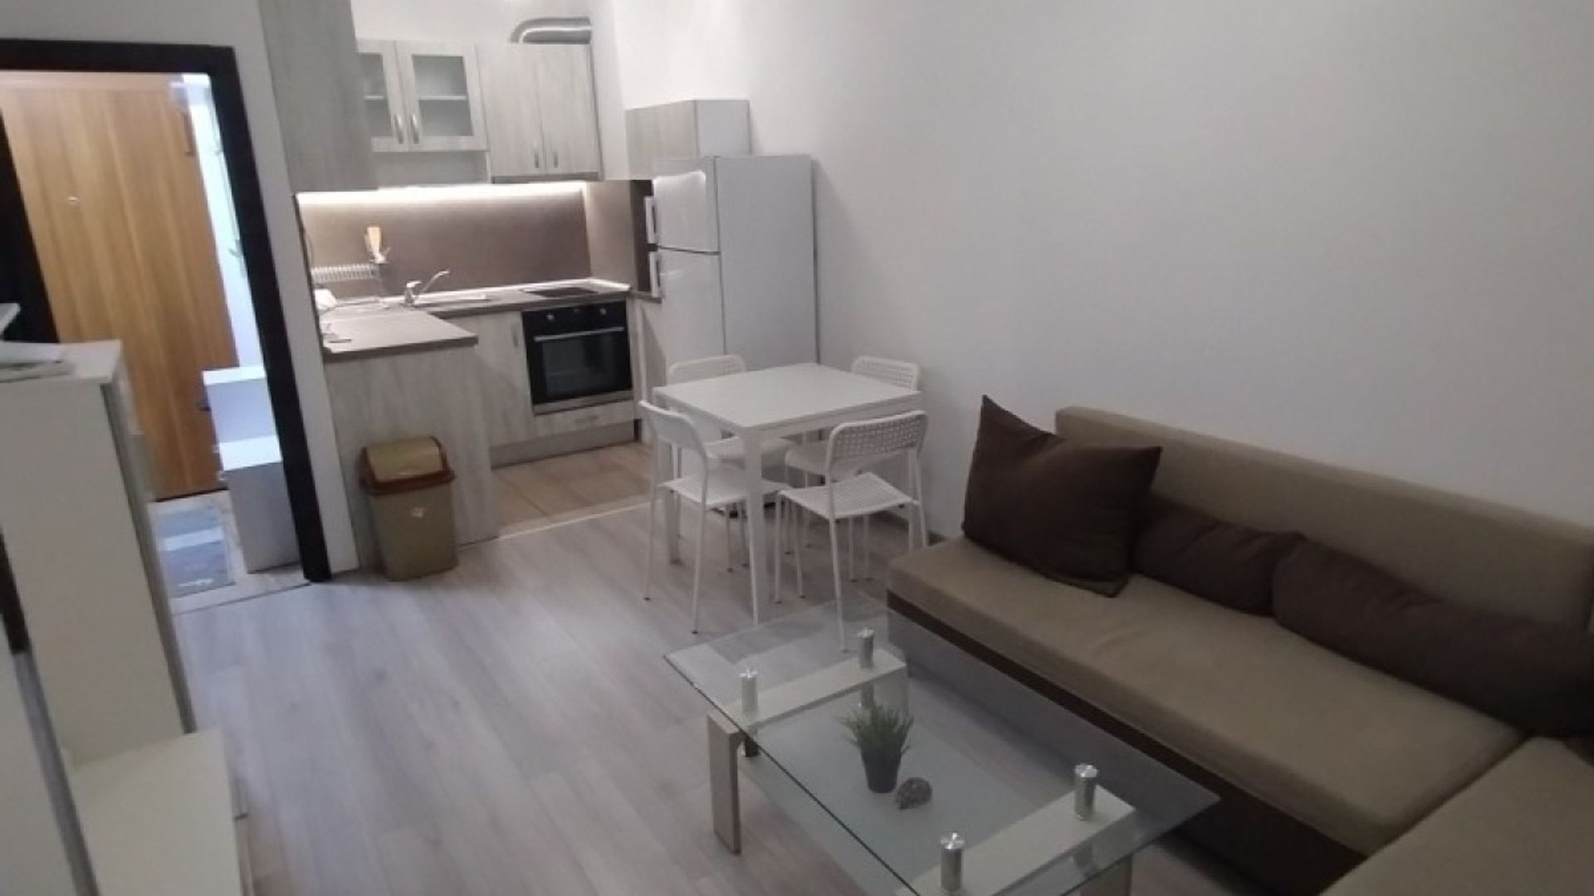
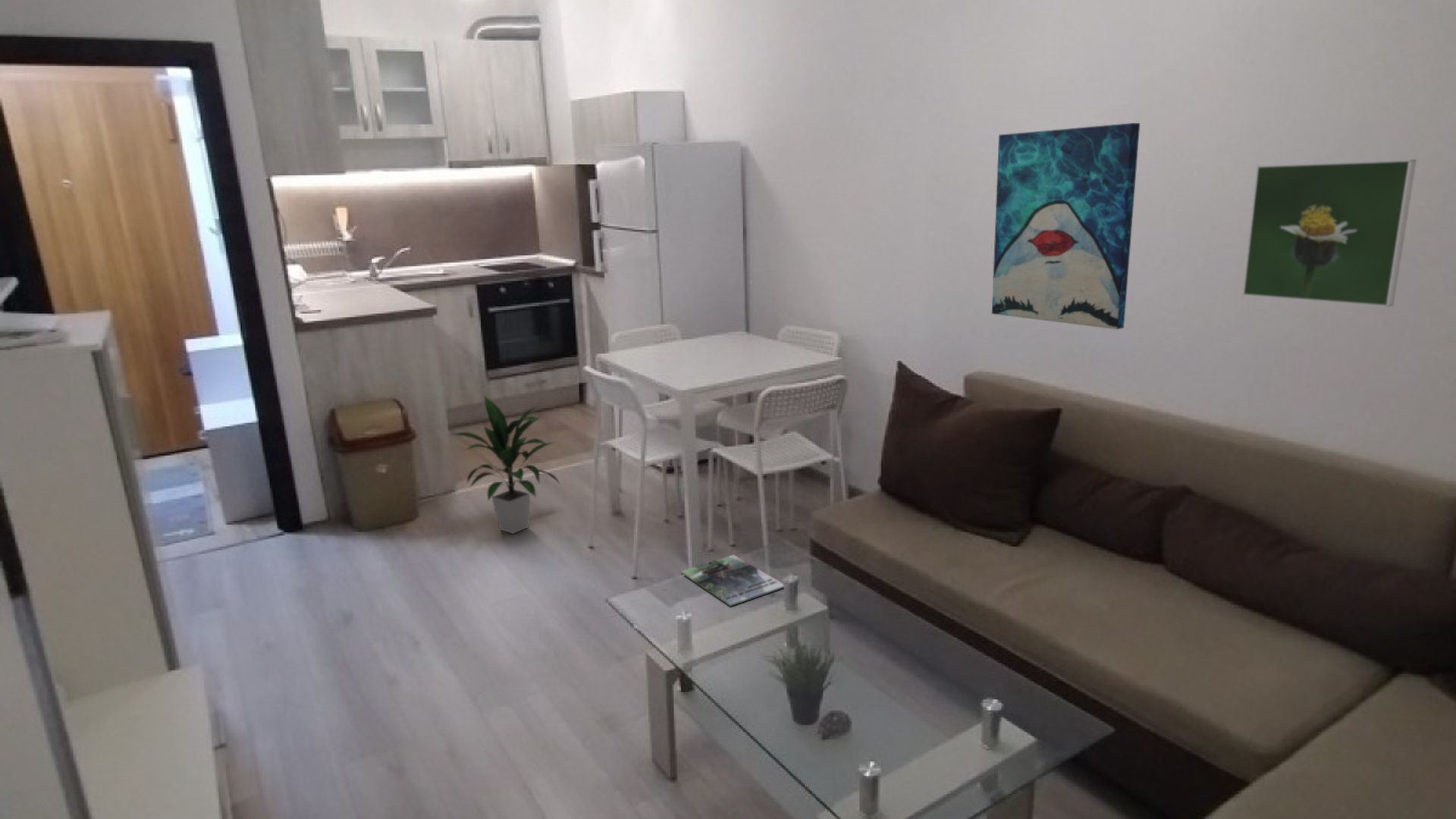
+ indoor plant [445,394,561,535]
+ magazine [680,554,784,607]
+ wall art [991,122,1141,330]
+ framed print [1241,158,1417,308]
